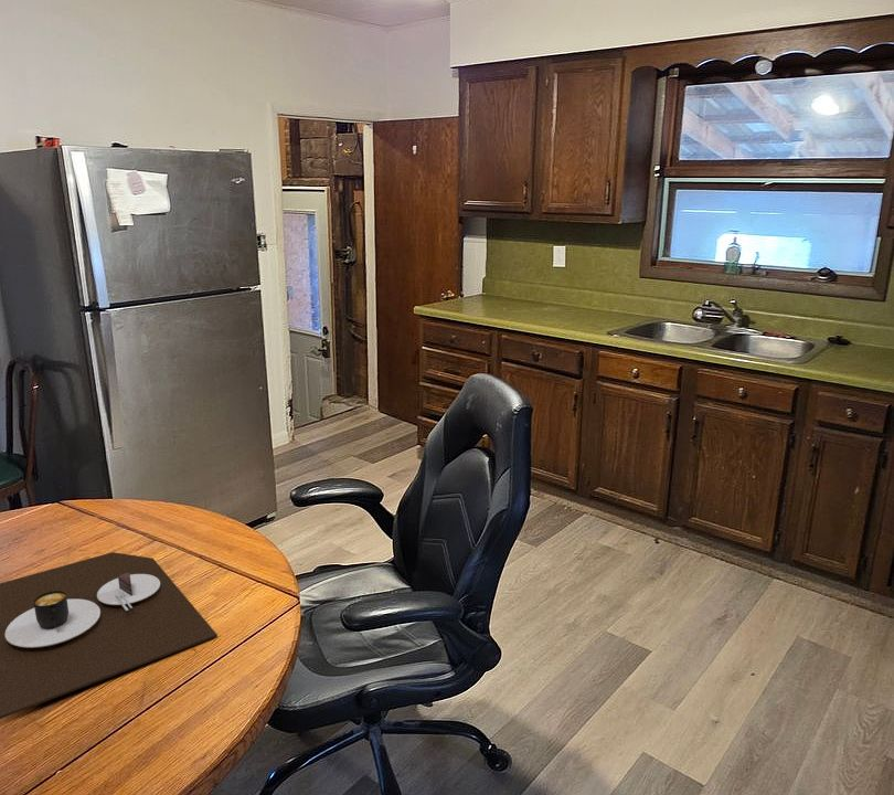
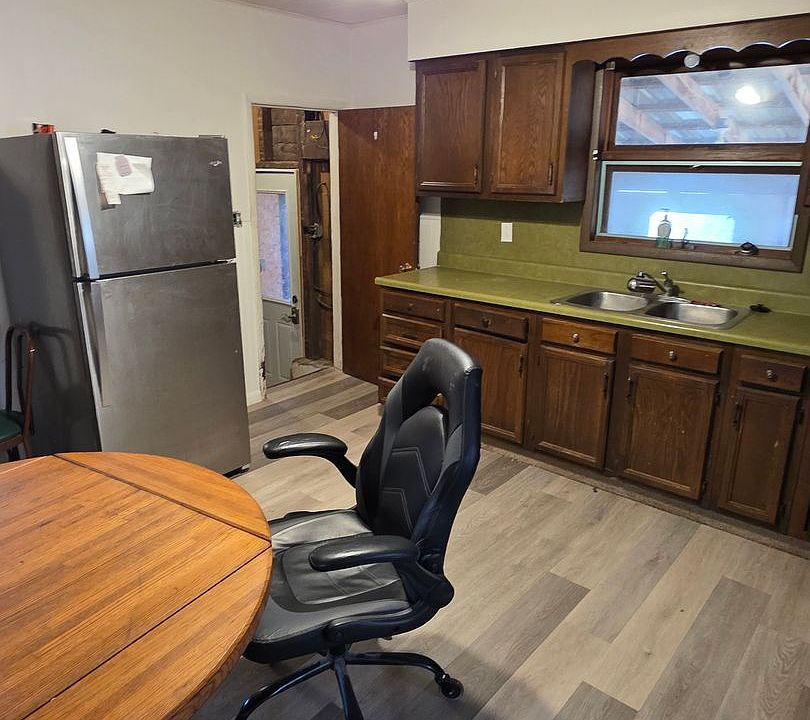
- place mat [0,551,219,720]
